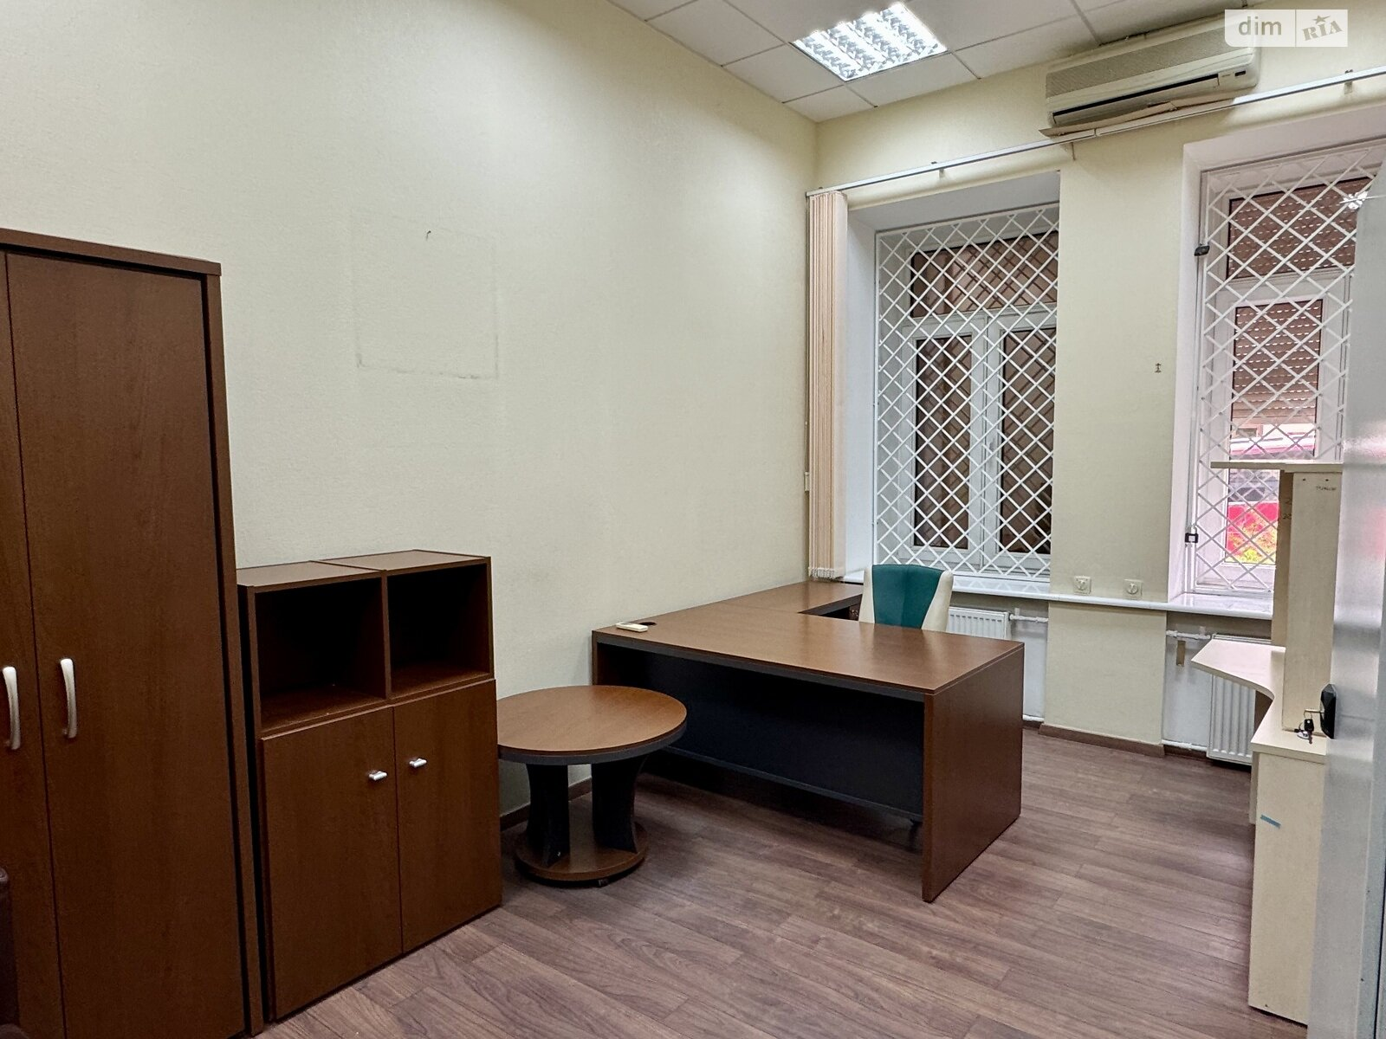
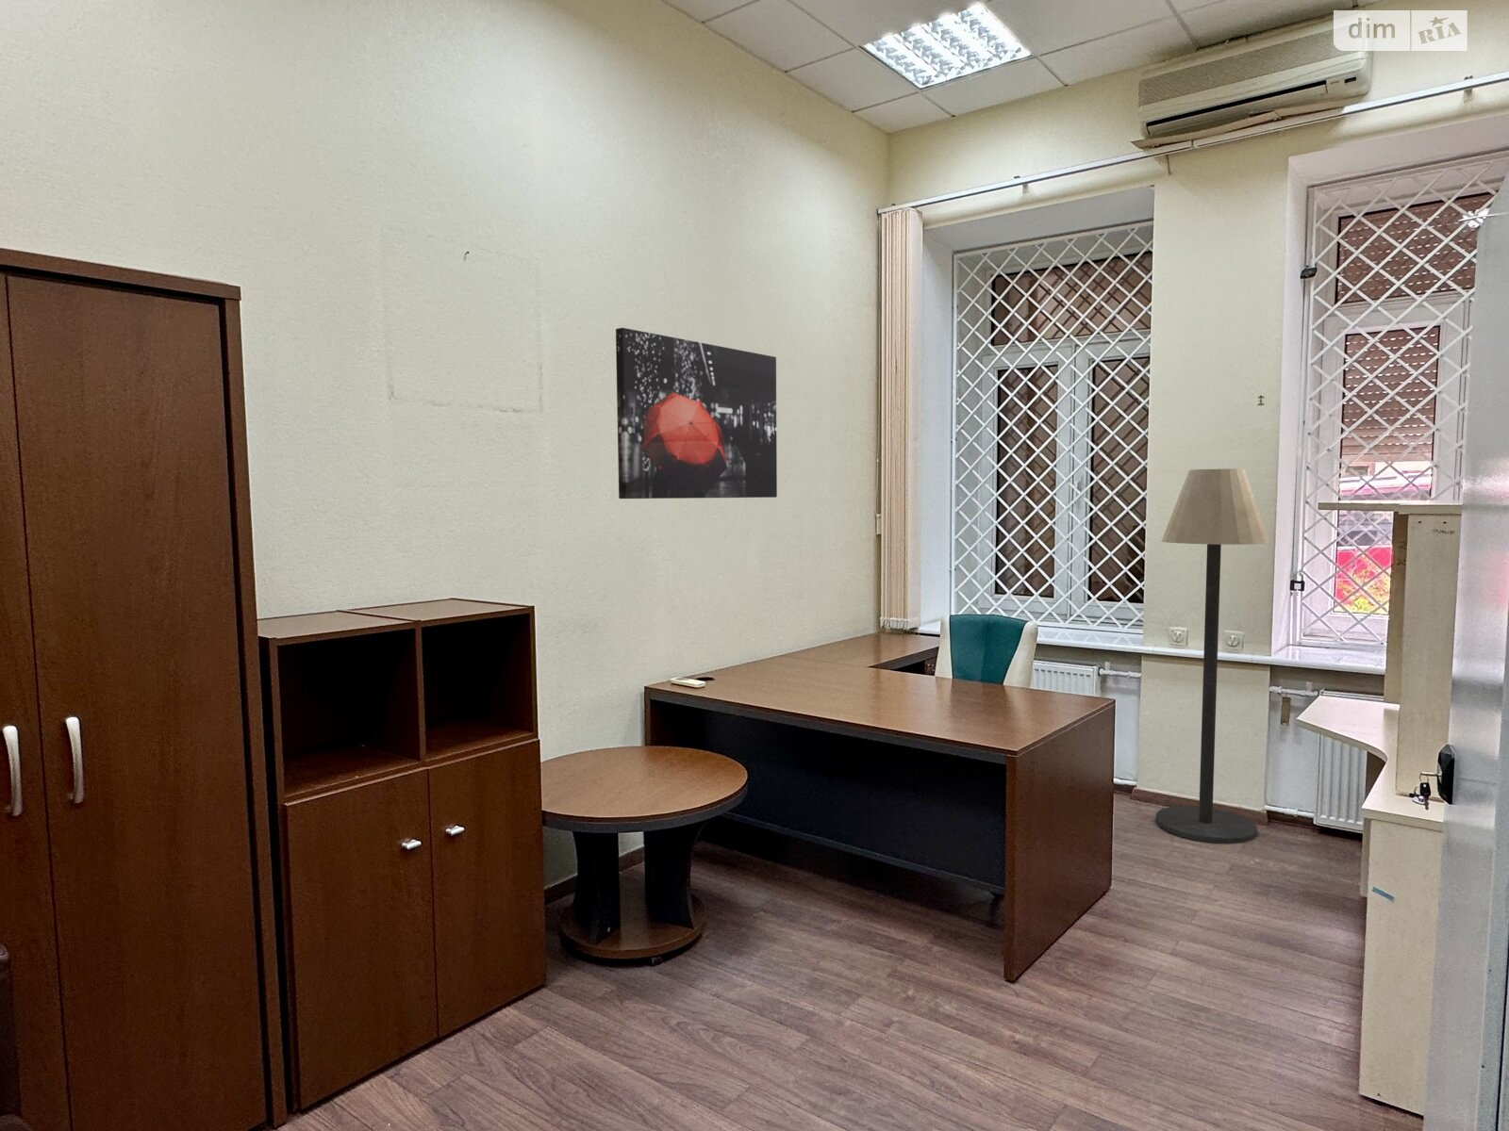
+ floor lamp [1155,468,1270,845]
+ wall art [615,327,778,499]
